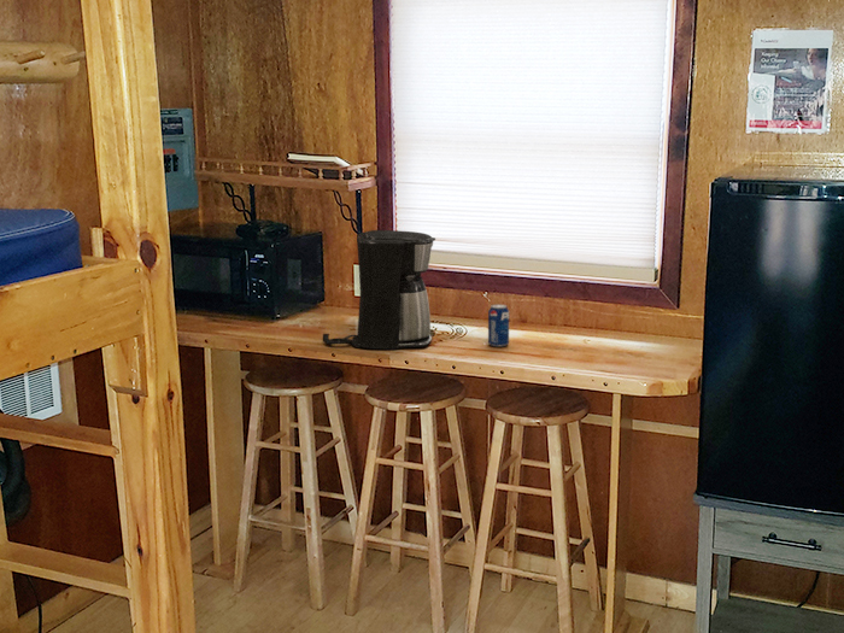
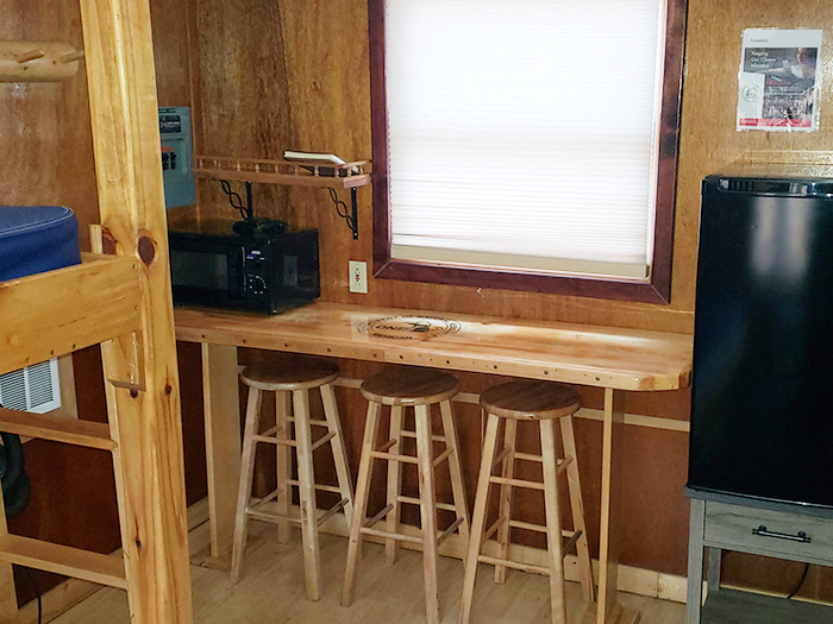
- coffee maker [322,229,436,351]
- beverage can [487,303,510,347]
